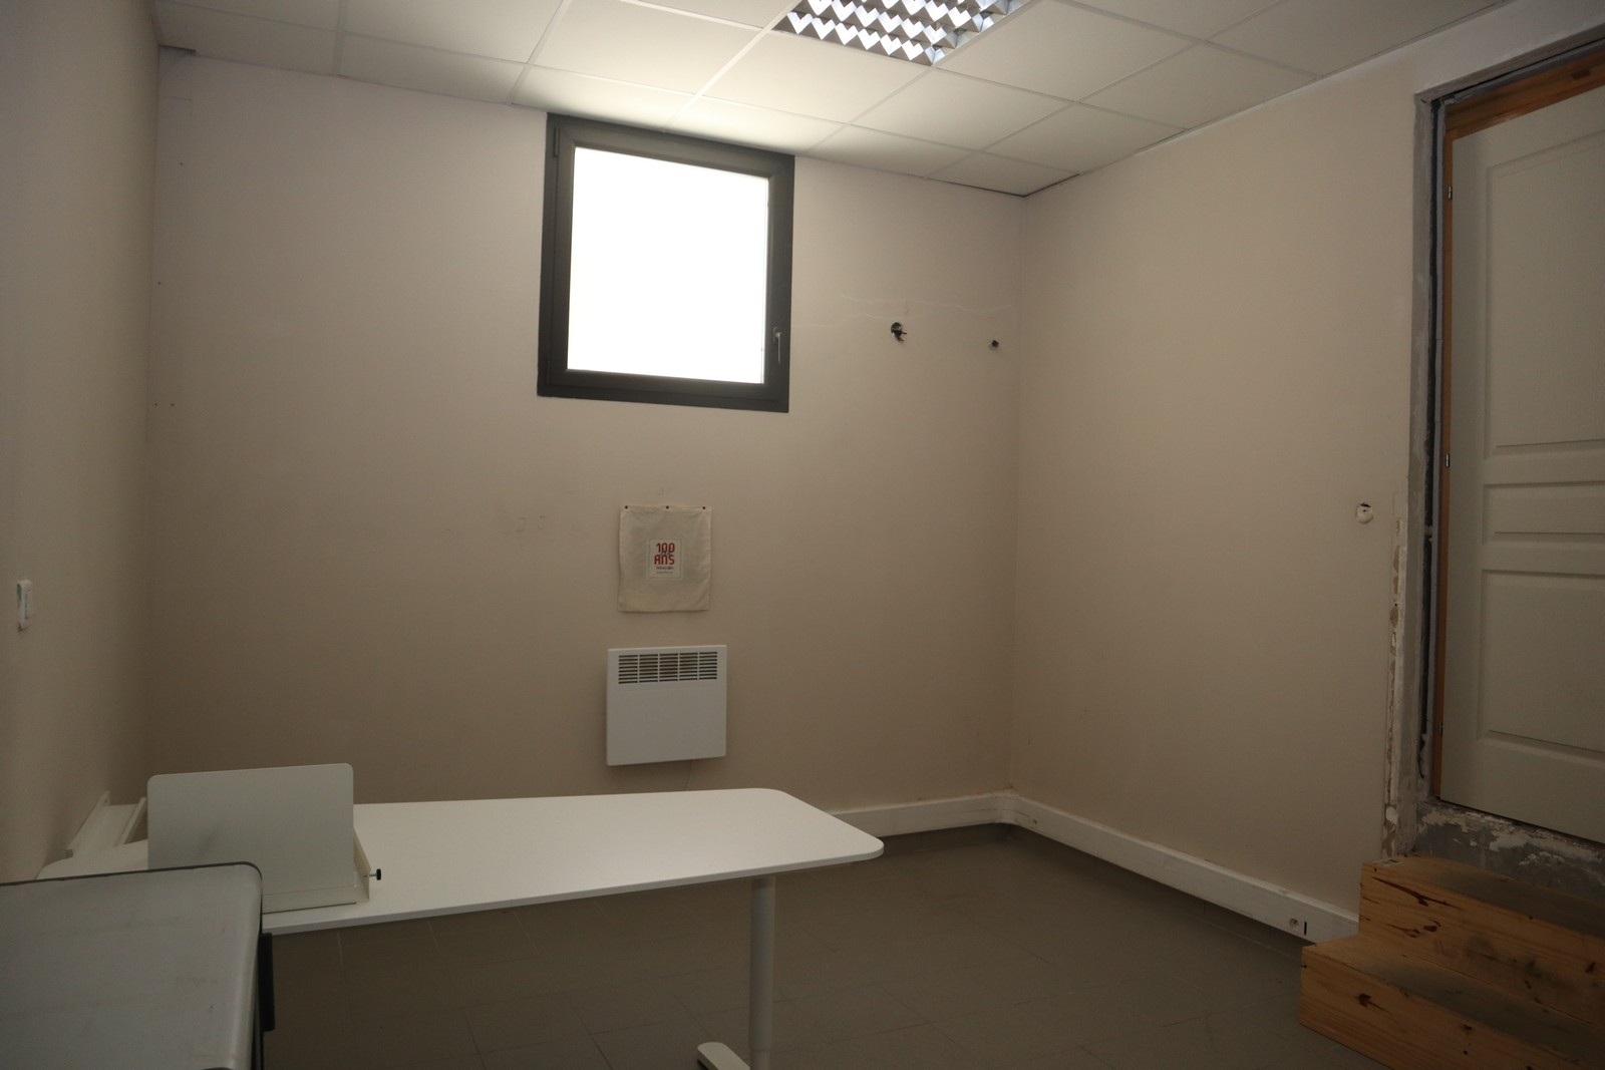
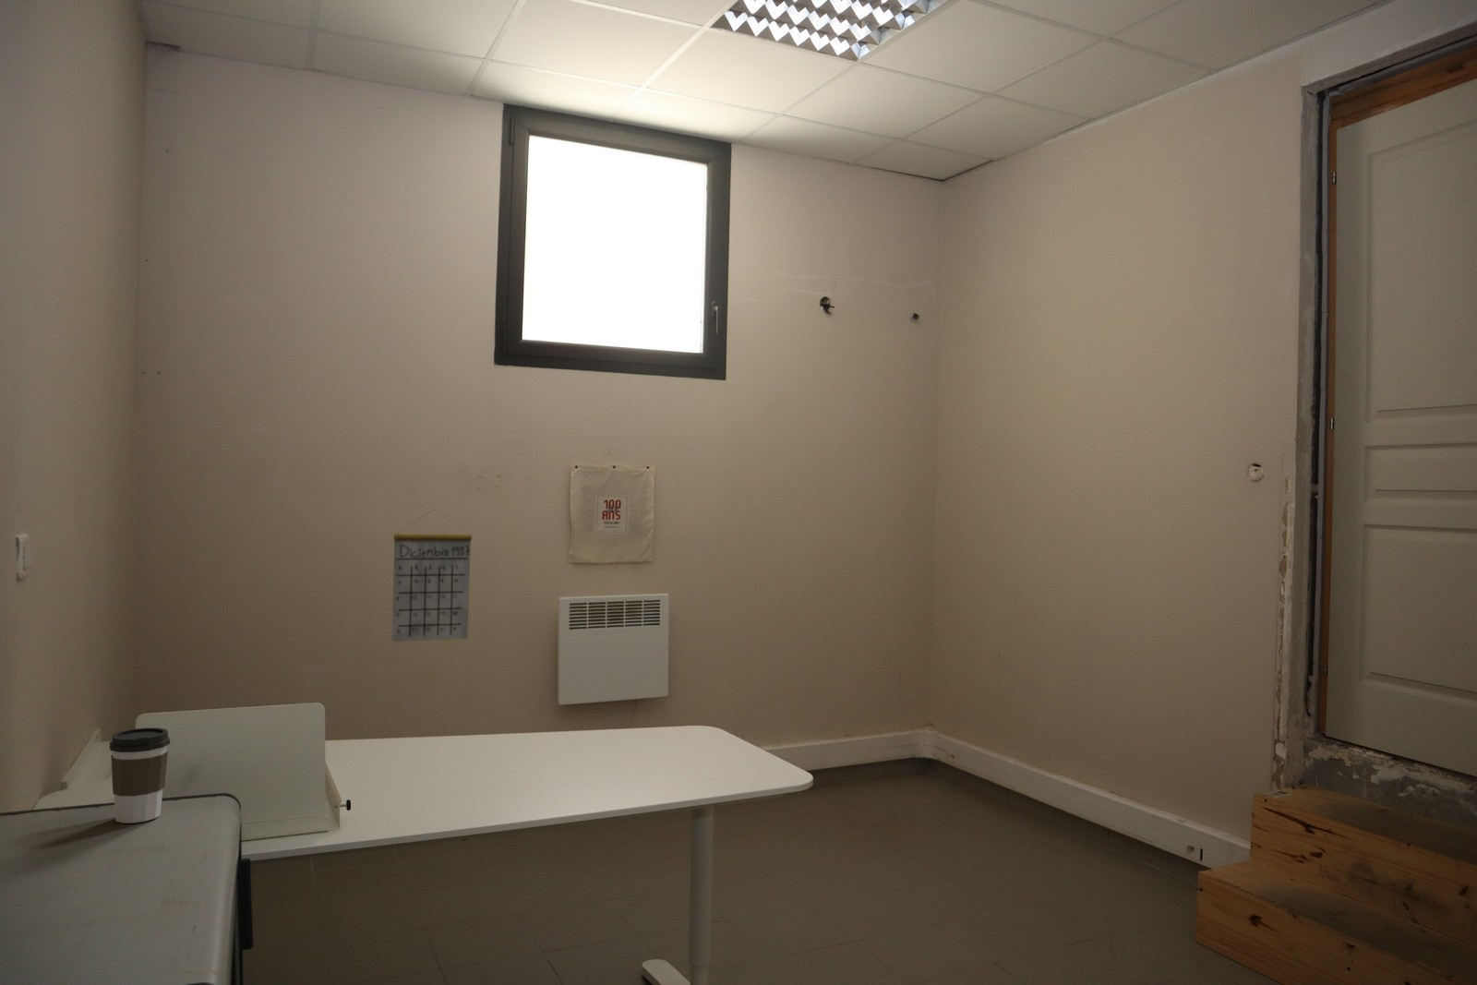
+ calendar [390,509,473,642]
+ coffee cup [108,727,170,824]
